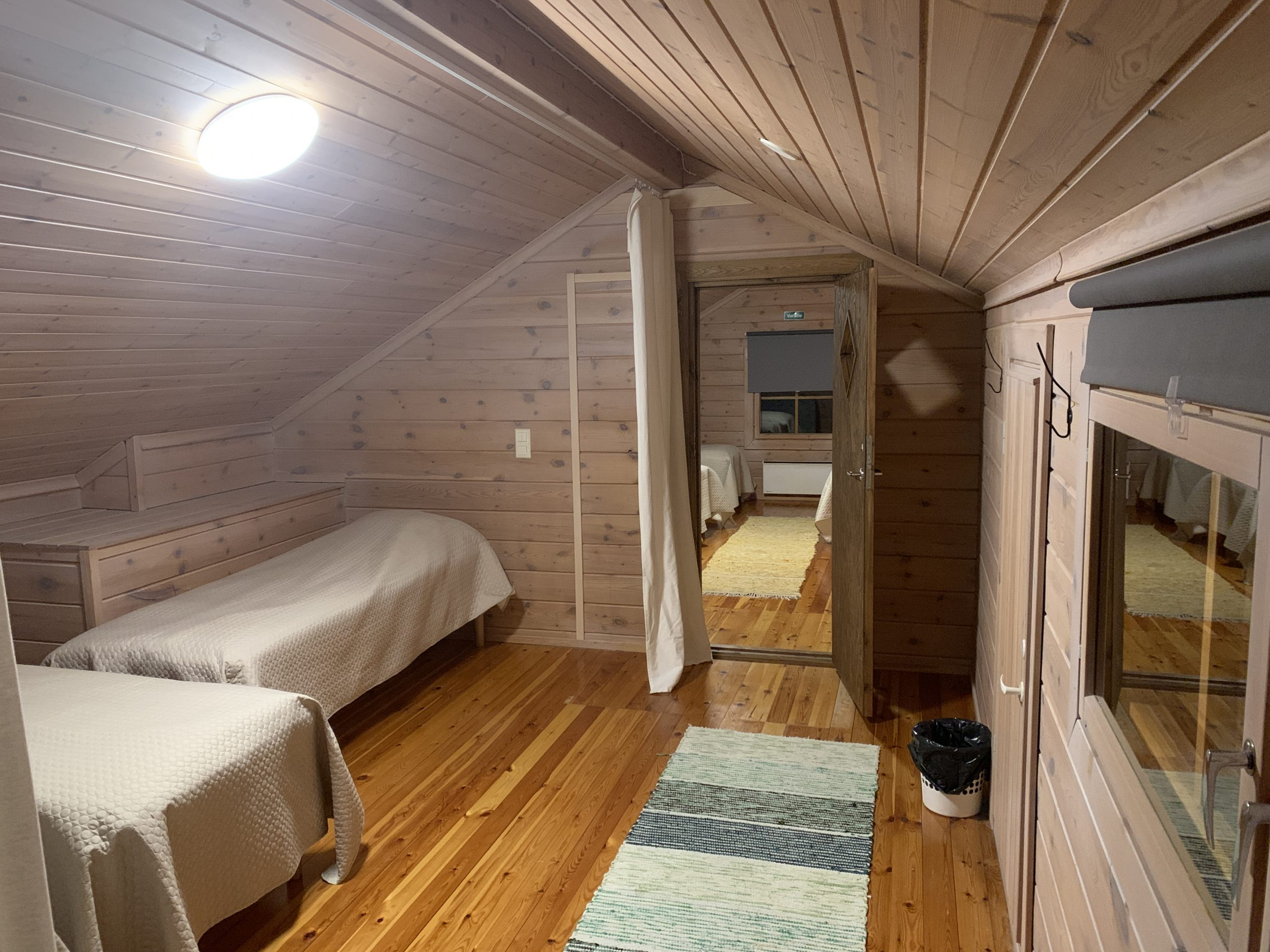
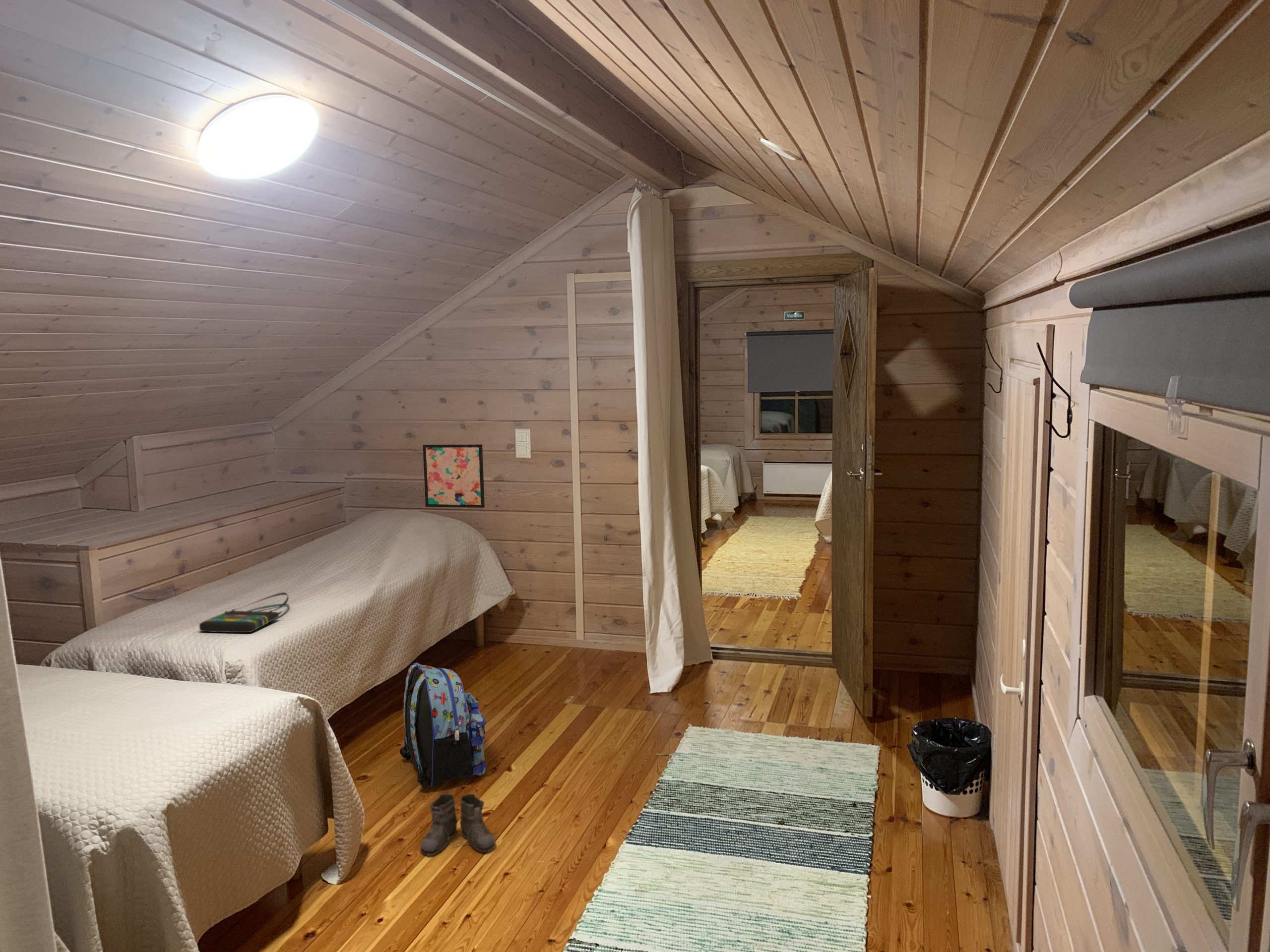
+ backpack [399,662,487,789]
+ boots [420,793,499,856]
+ tote bag [199,592,290,633]
+ wall art [422,444,485,508]
